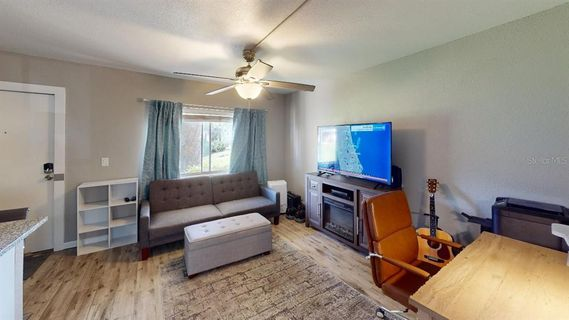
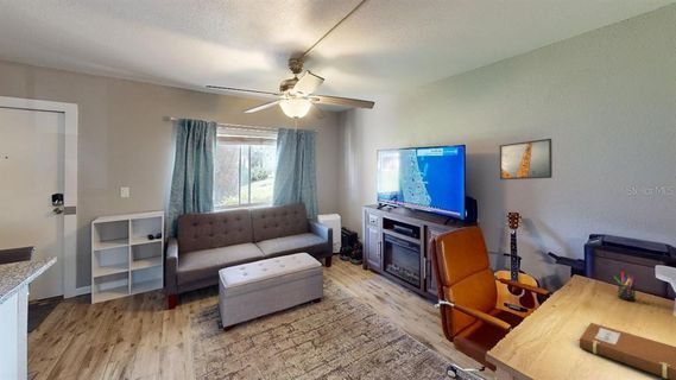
+ pen holder [613,271,637,302]
+ notebook [576,322,676,380]
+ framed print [498,138,554,180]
